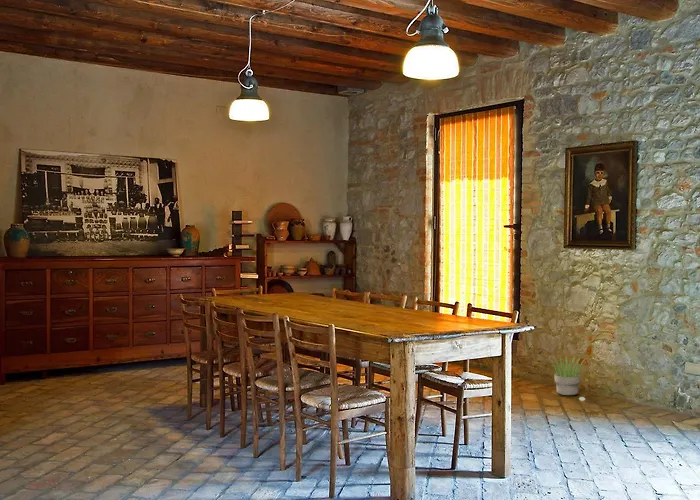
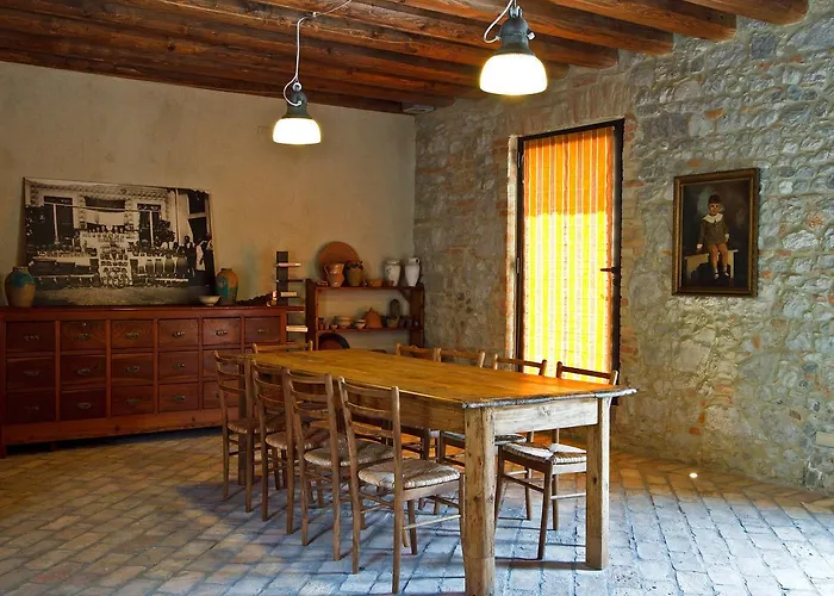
- potted plant [546,355,585,396]
